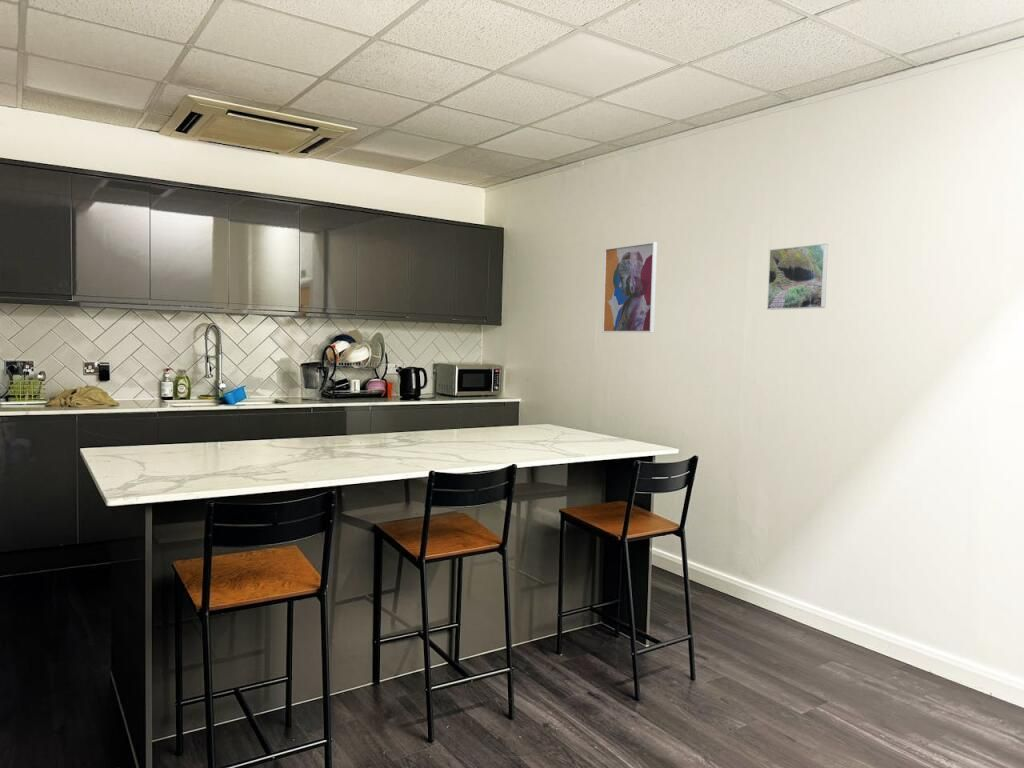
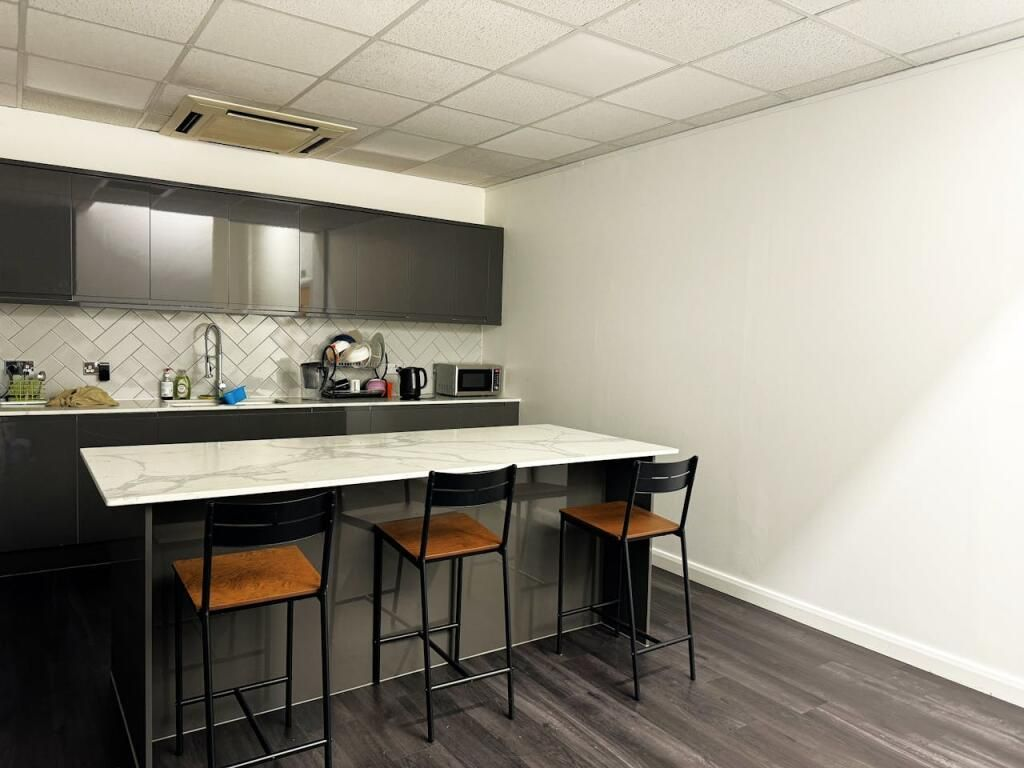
- wall art [601,241,658,334]
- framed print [766,243,829,311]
